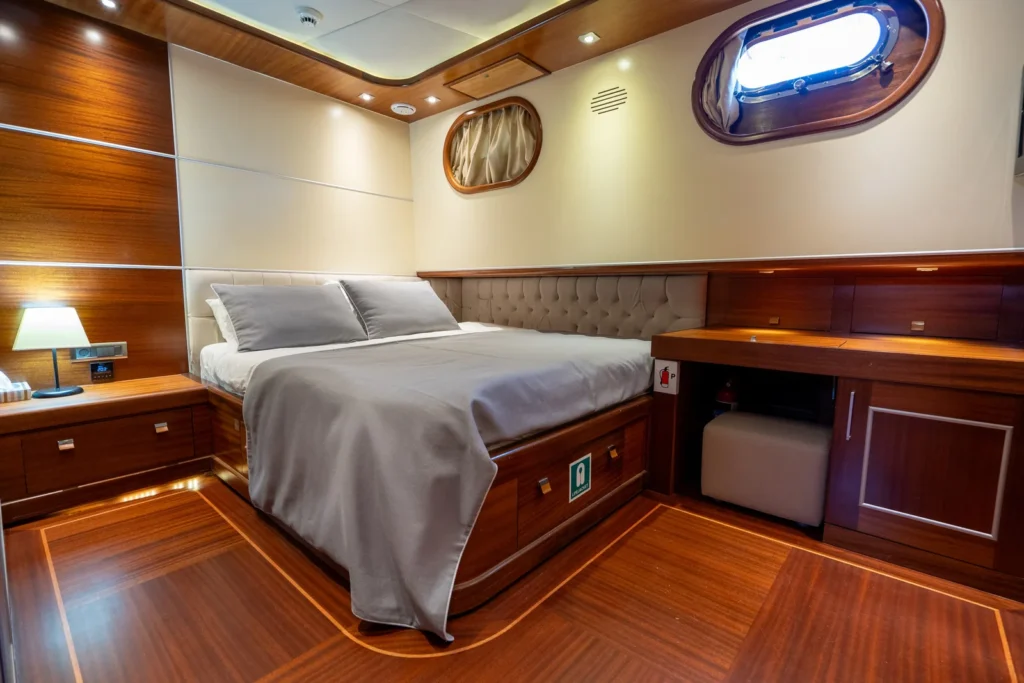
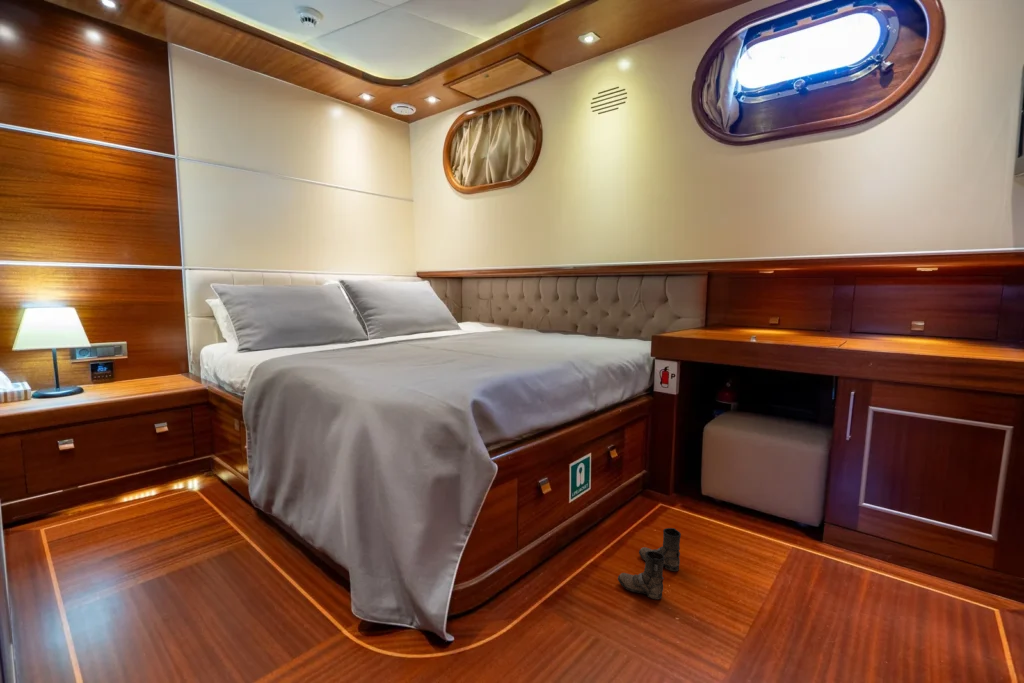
+ boots [617,527,682,600]
